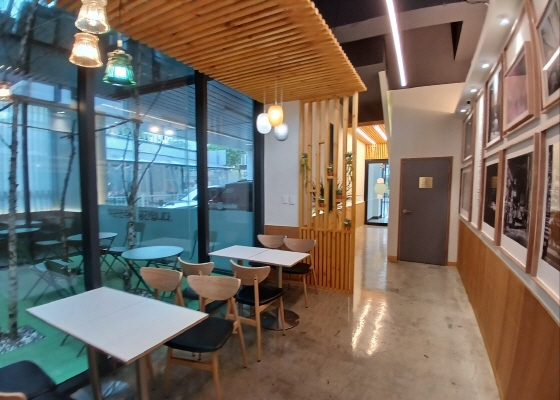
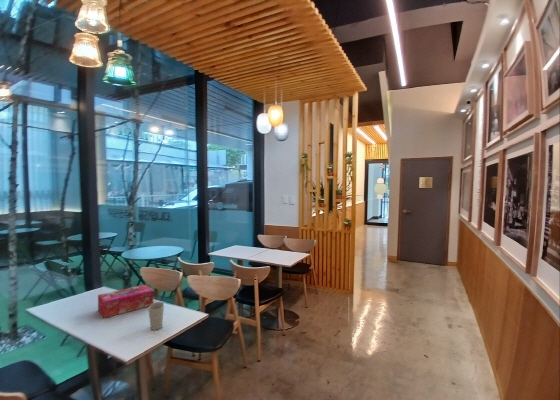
+ cup [147,301,165,331]
+ tissue box [97,284,154,319]
